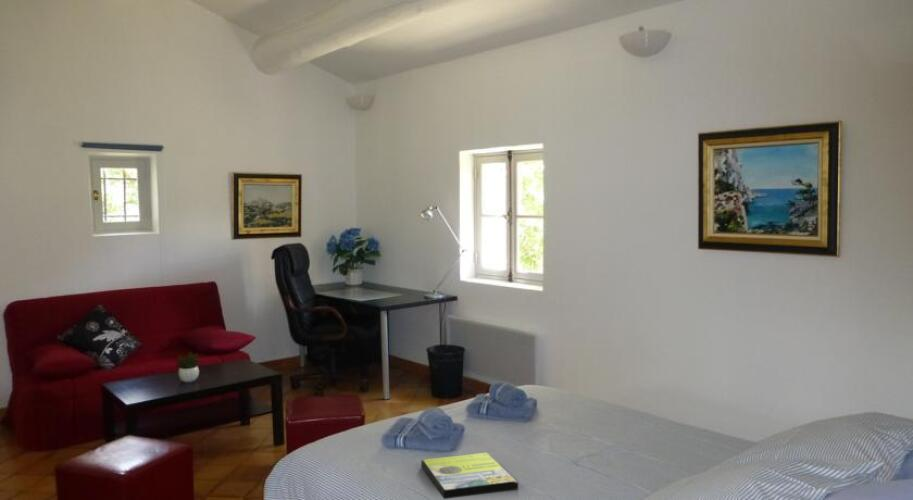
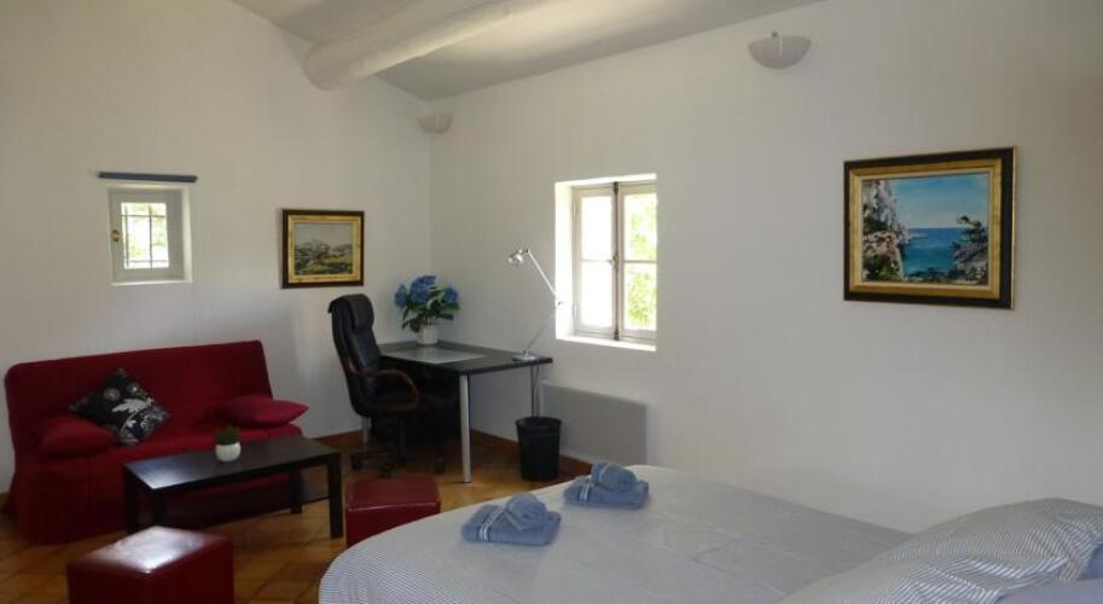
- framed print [420,452,519,500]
